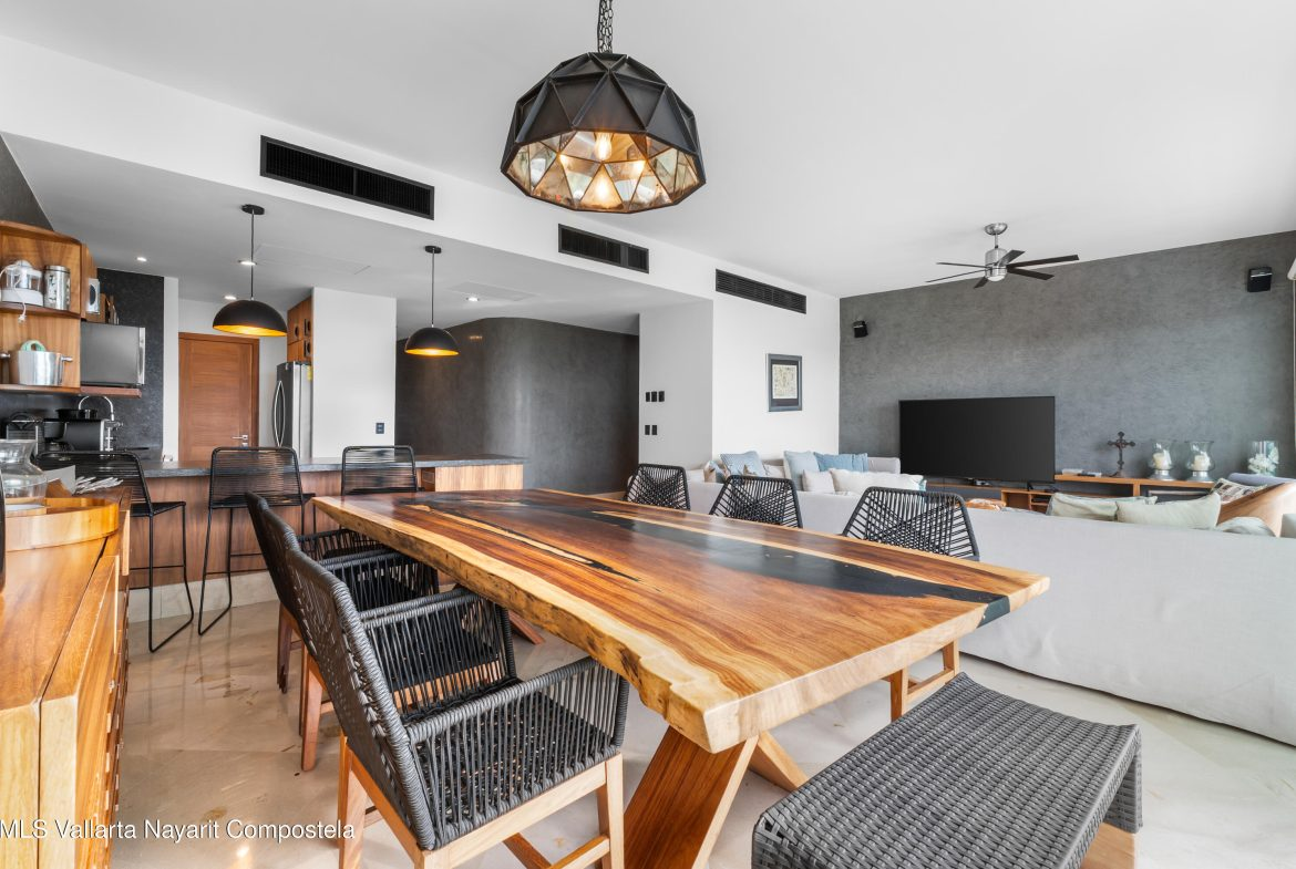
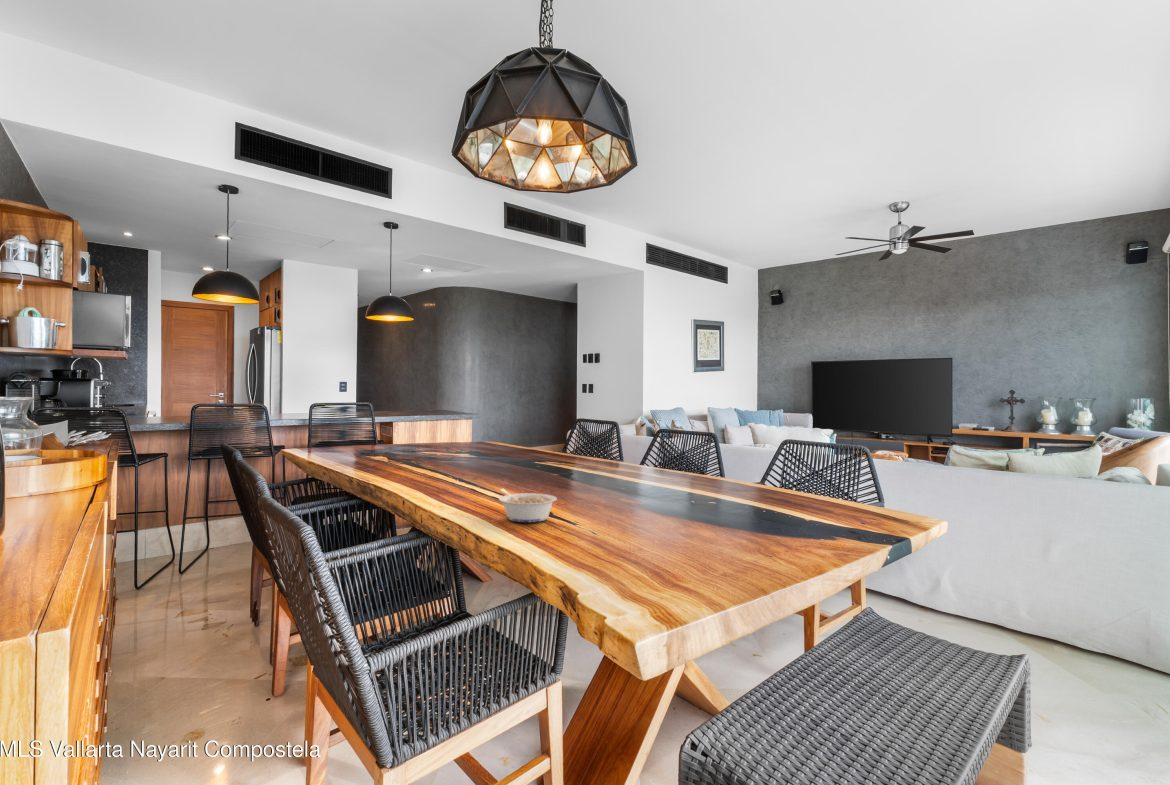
+ legume [498,488,558,523]
